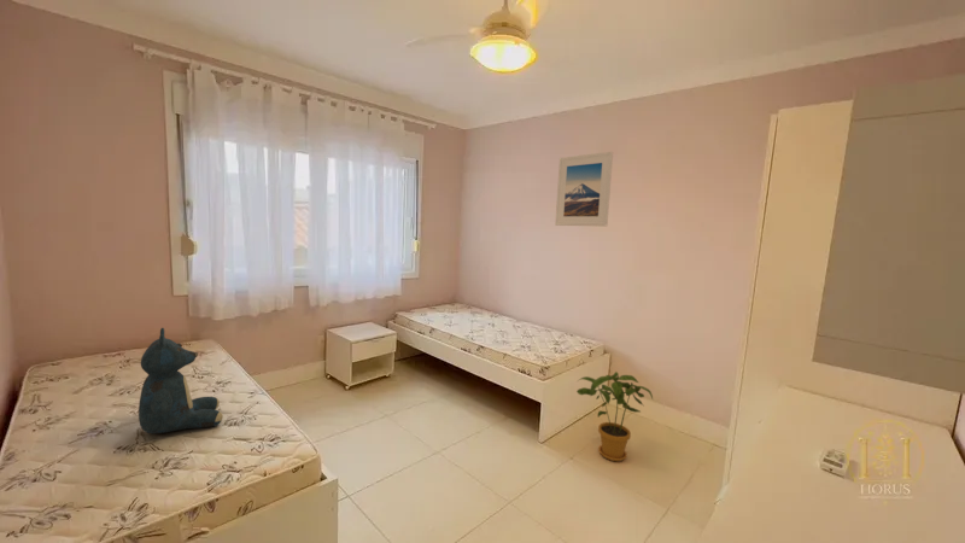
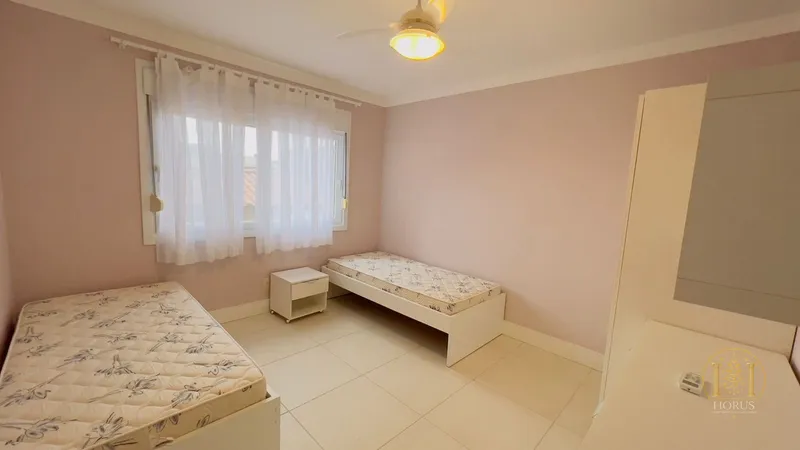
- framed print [554,151,614,228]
- house plant [575,370,654,462]
- teddy bear [138,327,224,434]
